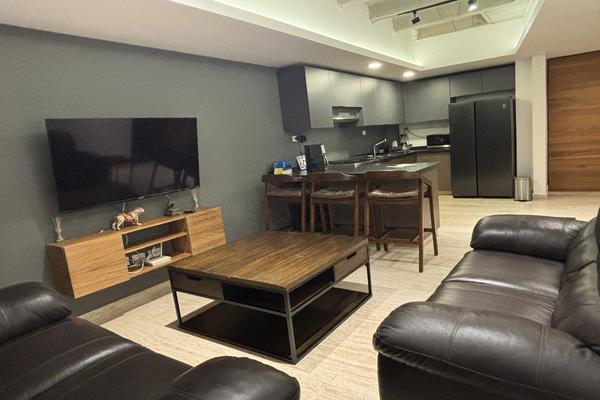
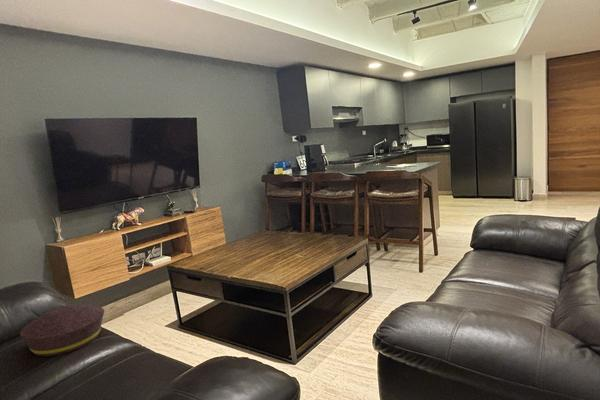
+ cushion [19,303,105,357]
